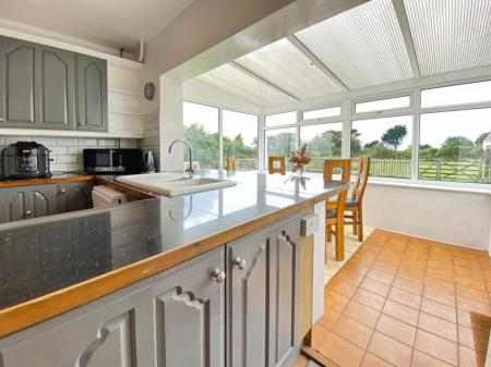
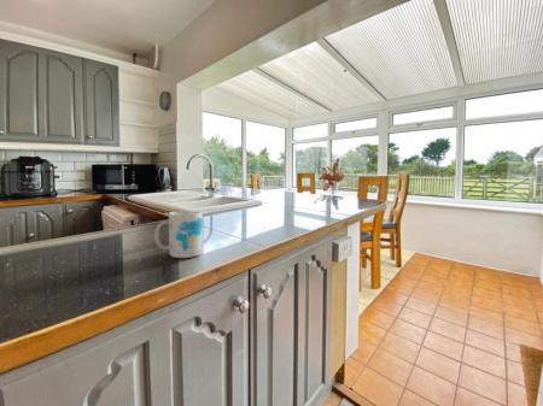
+ mug [153,211,204,259]
